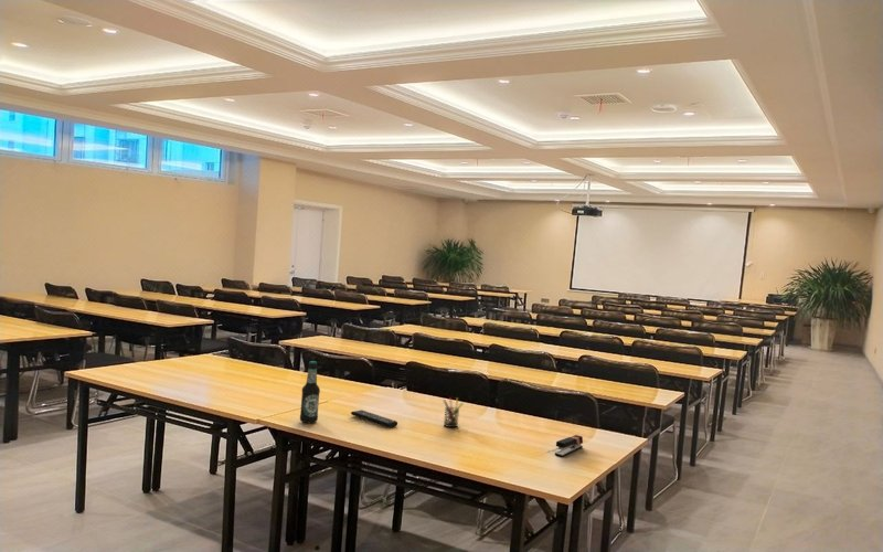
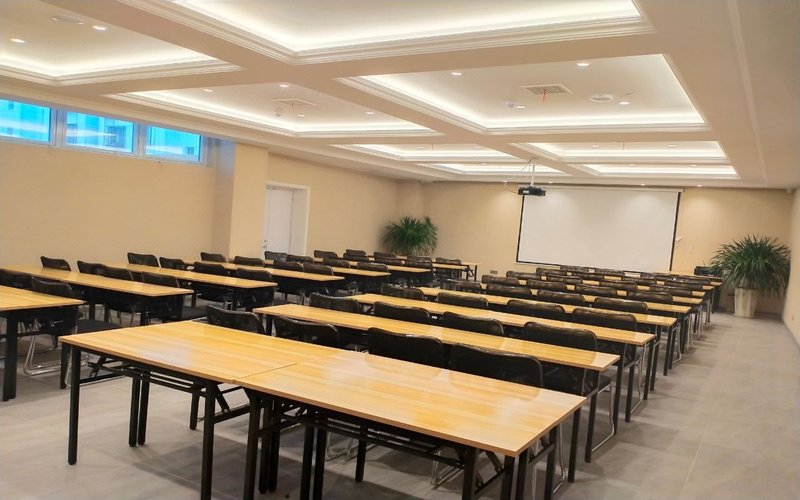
- remote control [350,408,398,428]
- stapler [554,434,584,458]
- bottle [299,360,321,424]
- pen holder [443,396,465,428]
